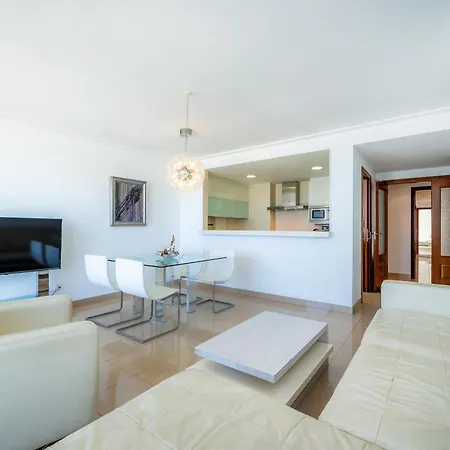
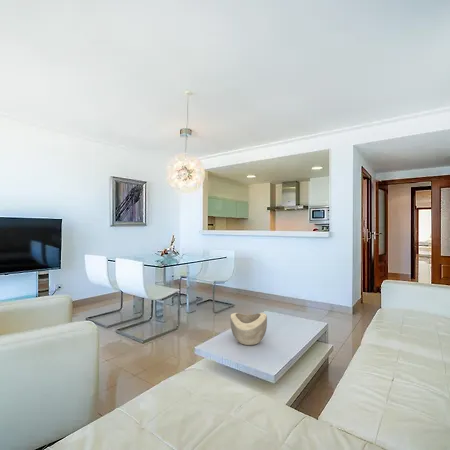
+ decorative bowl [229,312,268,346]
